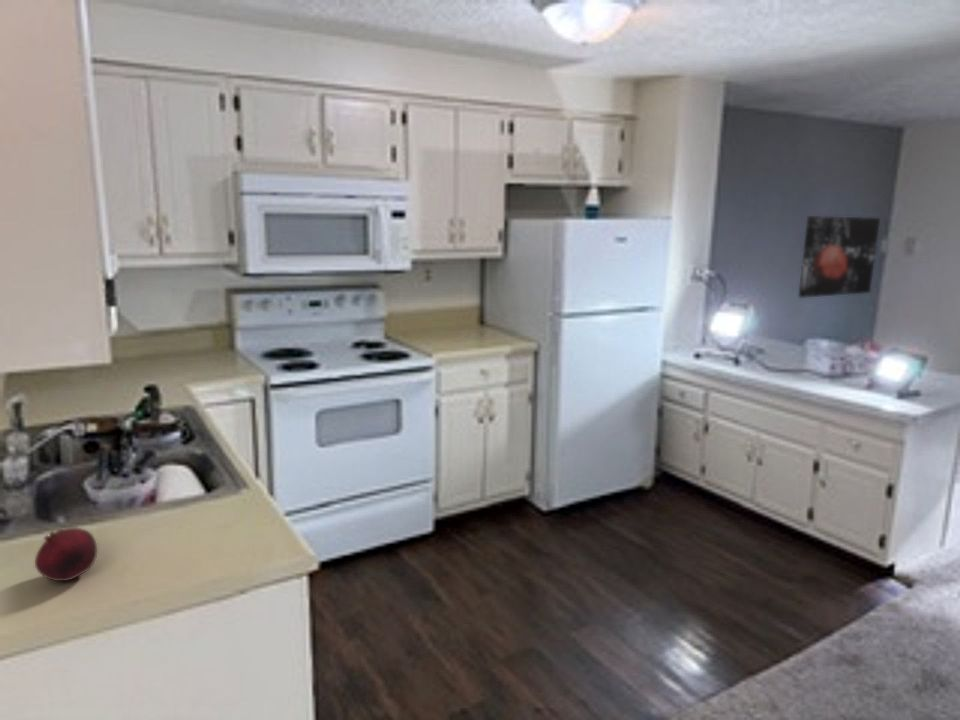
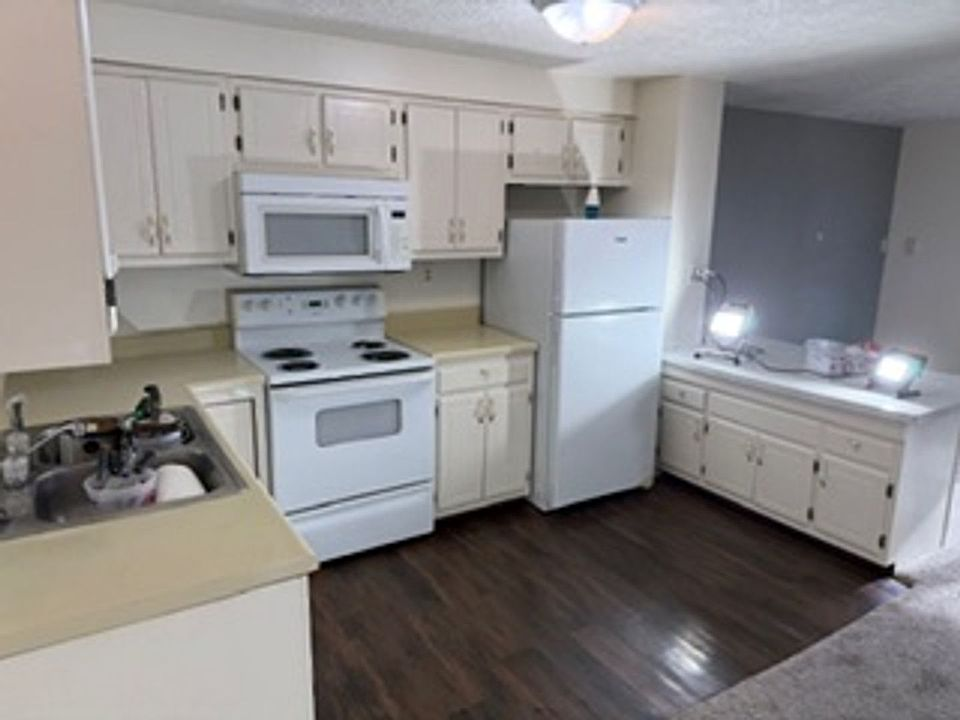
- wall art [797,215,881,299]
- fruit [34,527,98,582]
